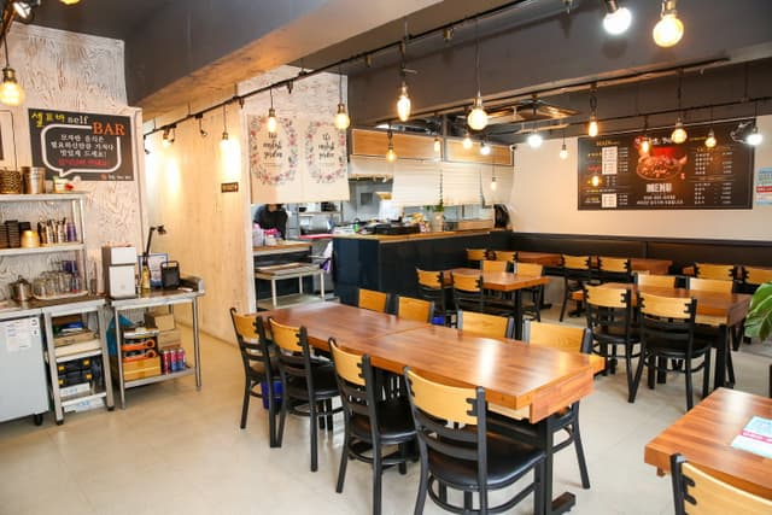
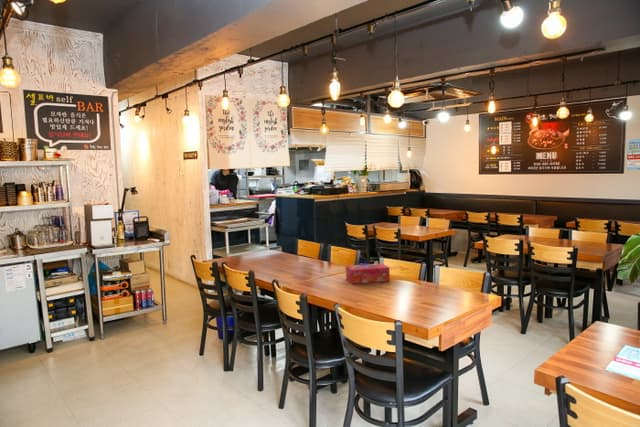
+ tissue box [345,262,391,285]
